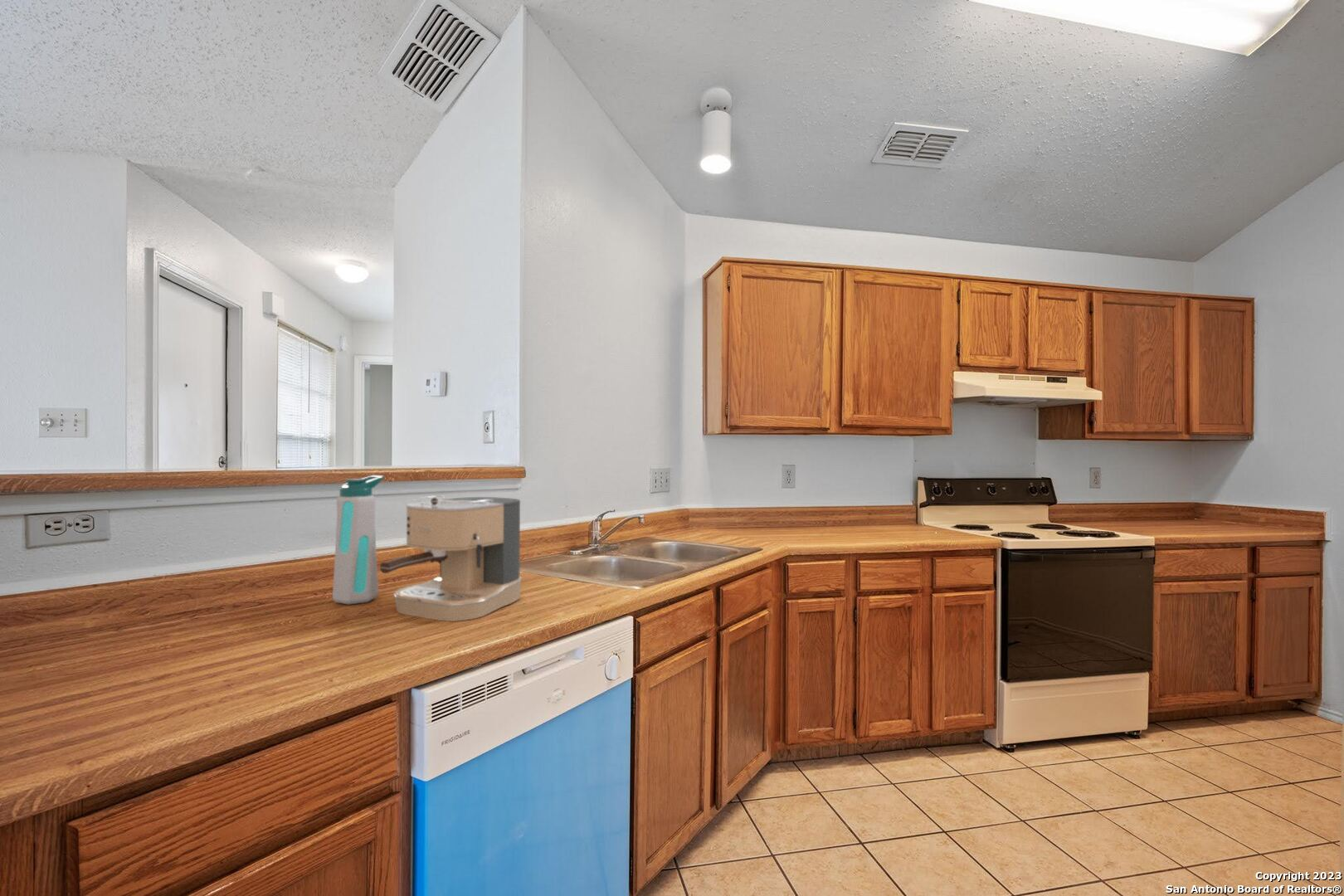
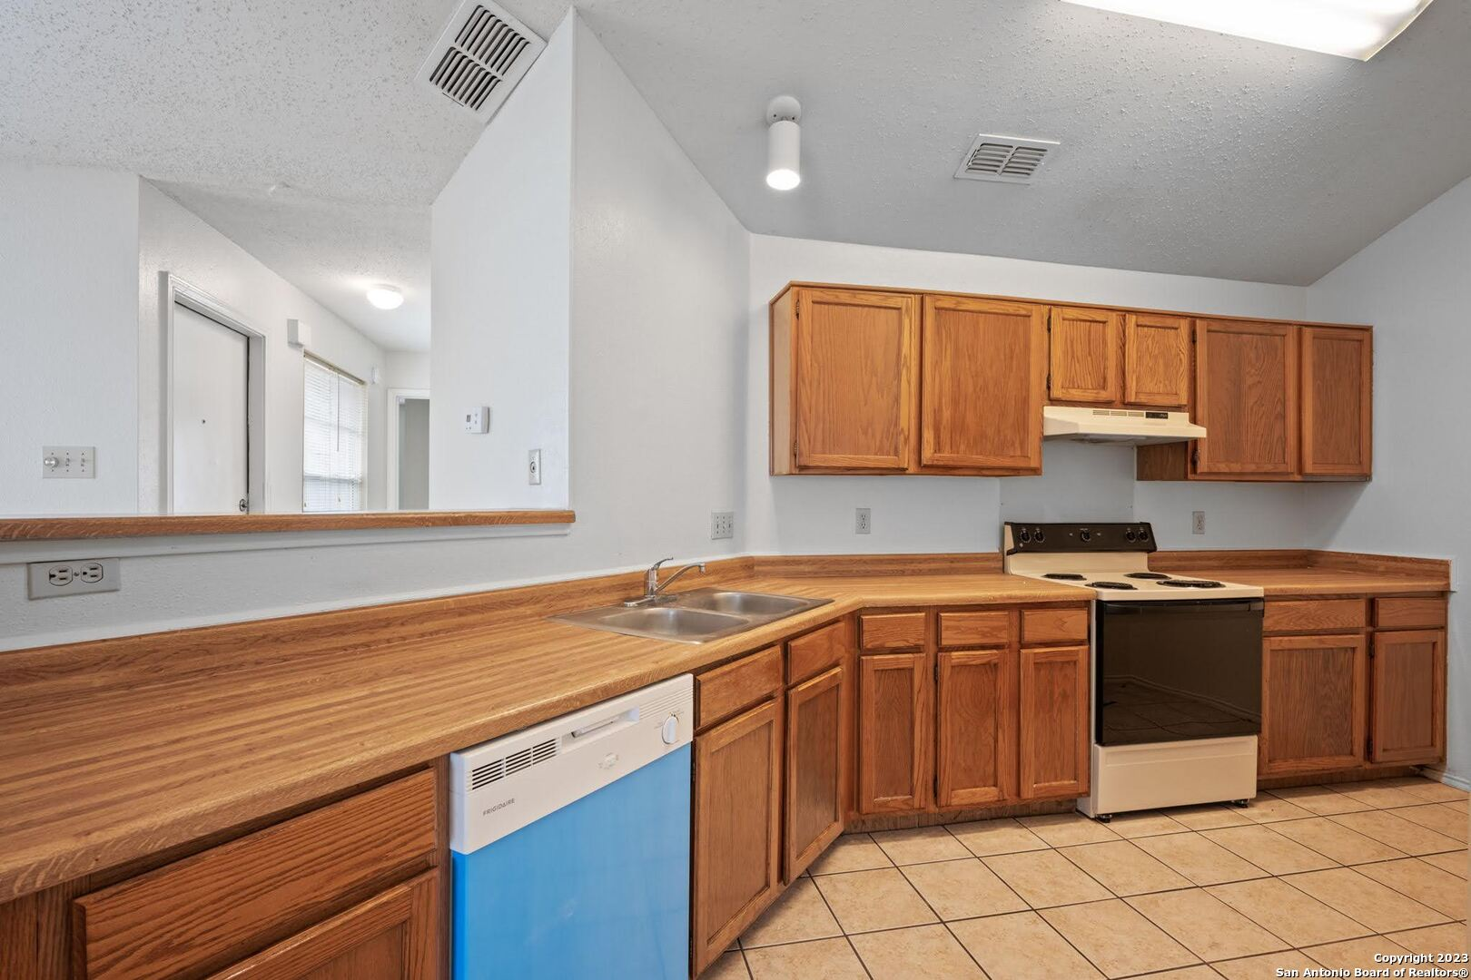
- coffee maker [379,494,523,622]
- water bottle [332,475,385,606]
